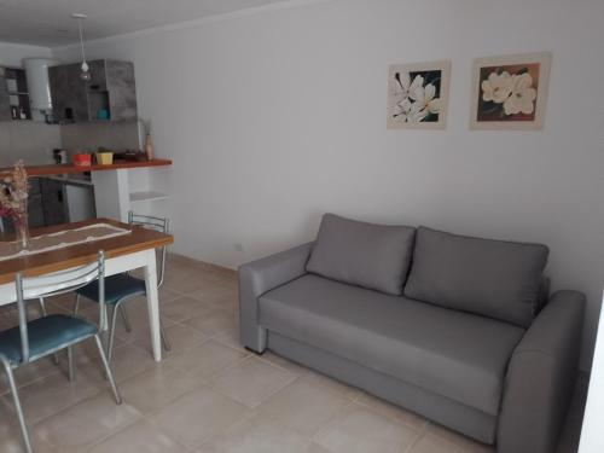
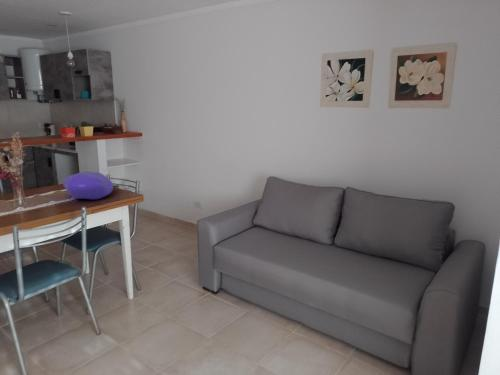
+ decorative bowl [62,171,114,200]
